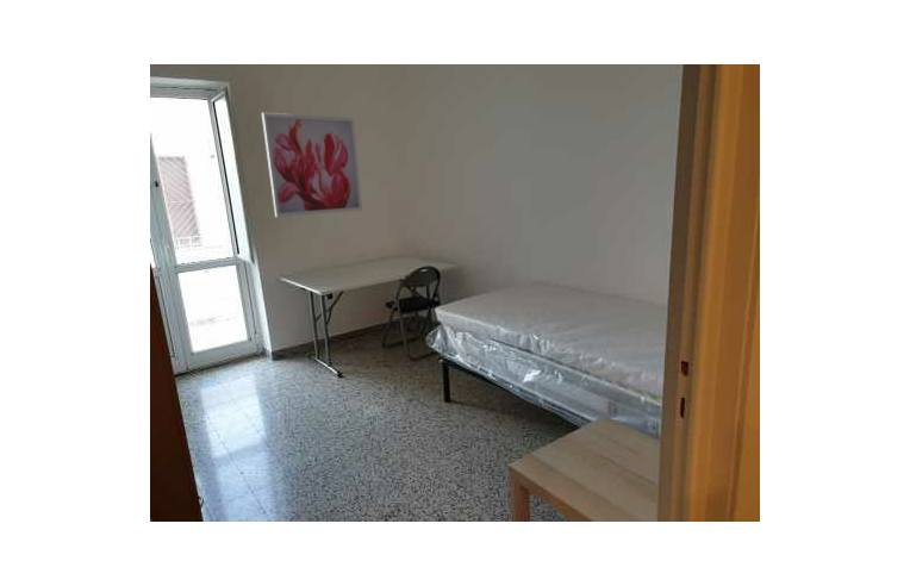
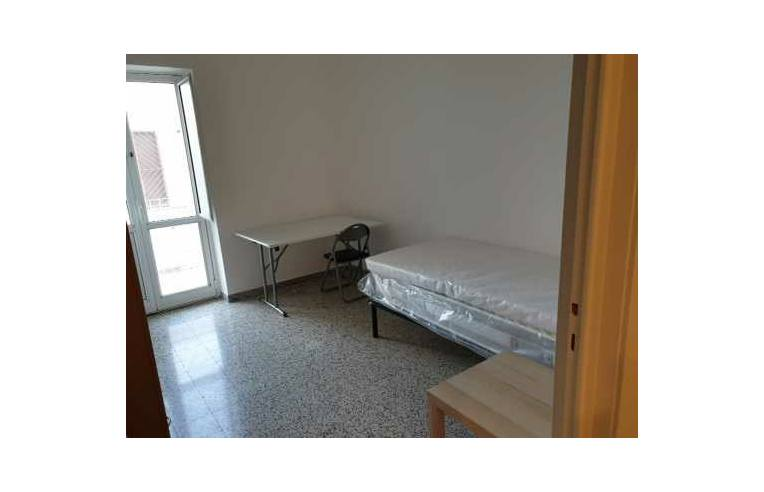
- wall art [261,112,363,218]
